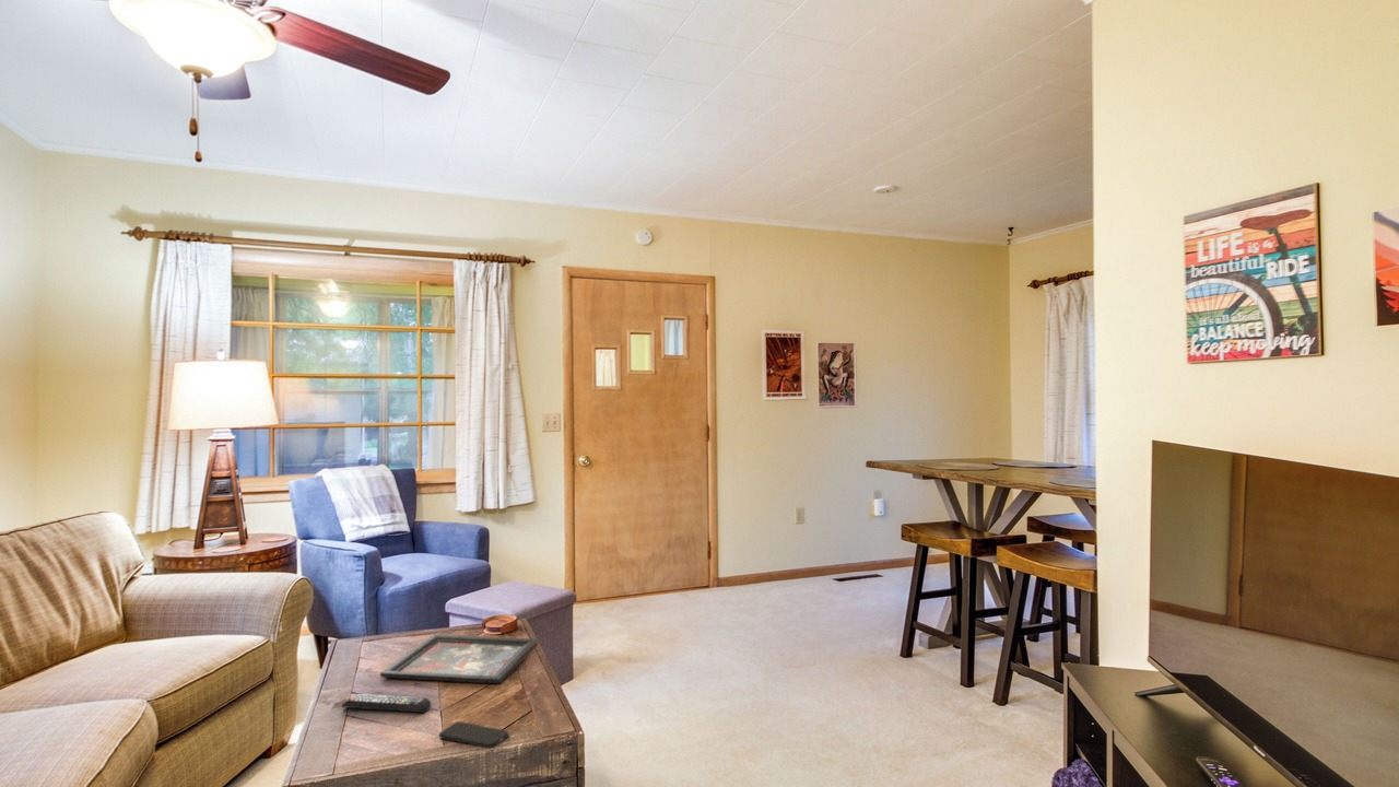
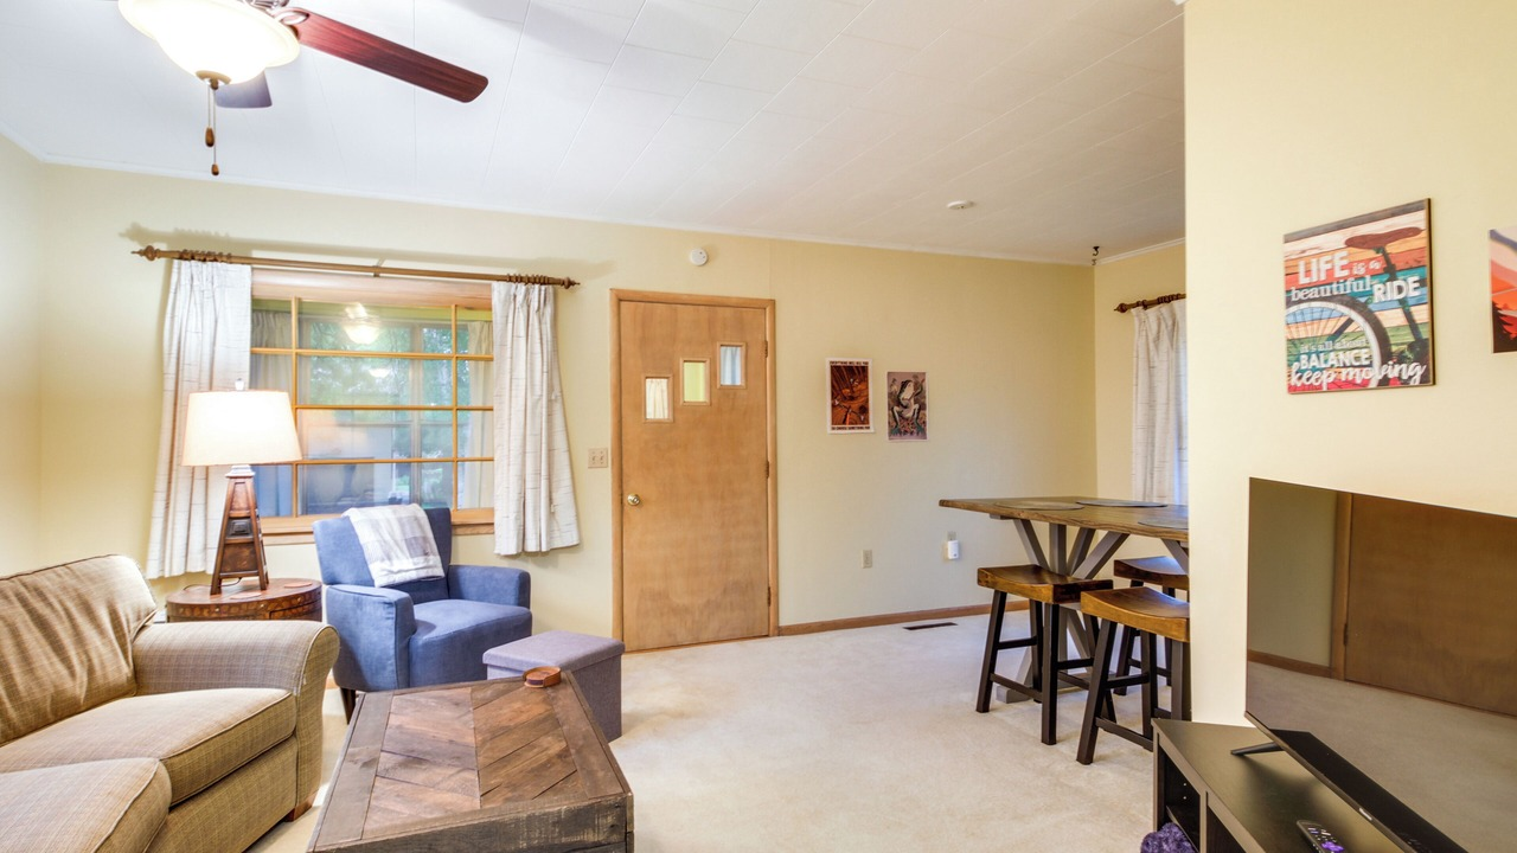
- decorative tray [379,633,539,684]
- remote control [340,693,432,714]
- smartphone [438,720,510,749]
